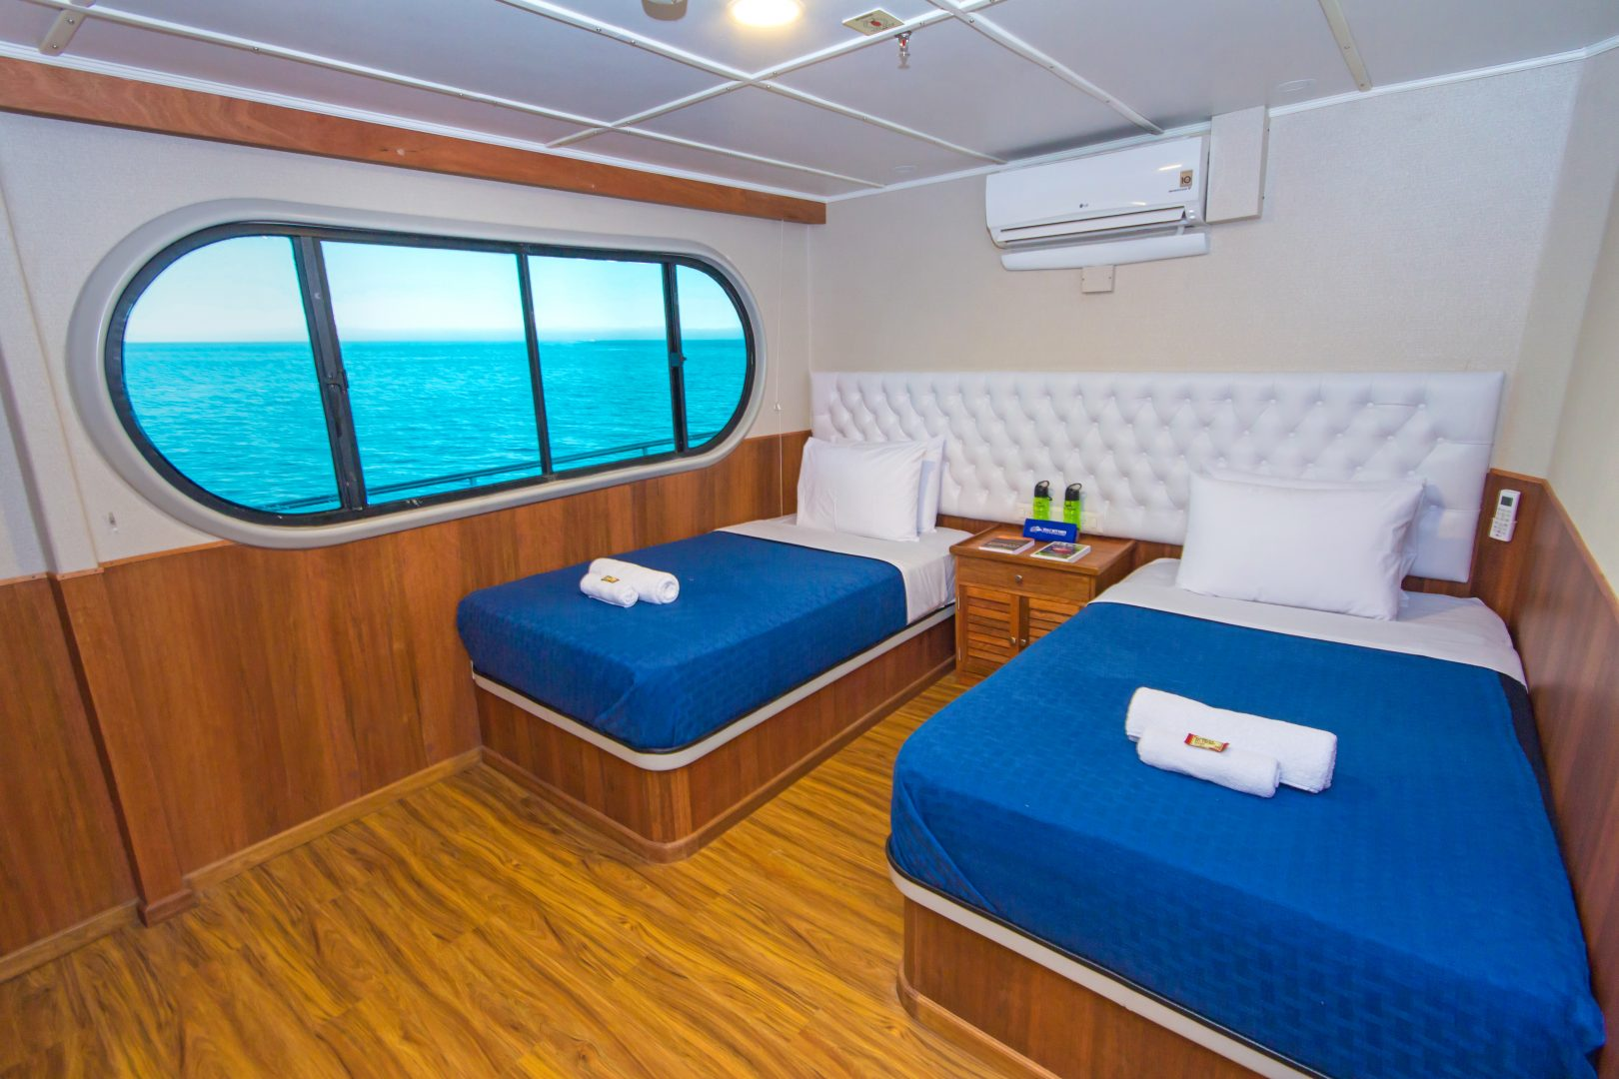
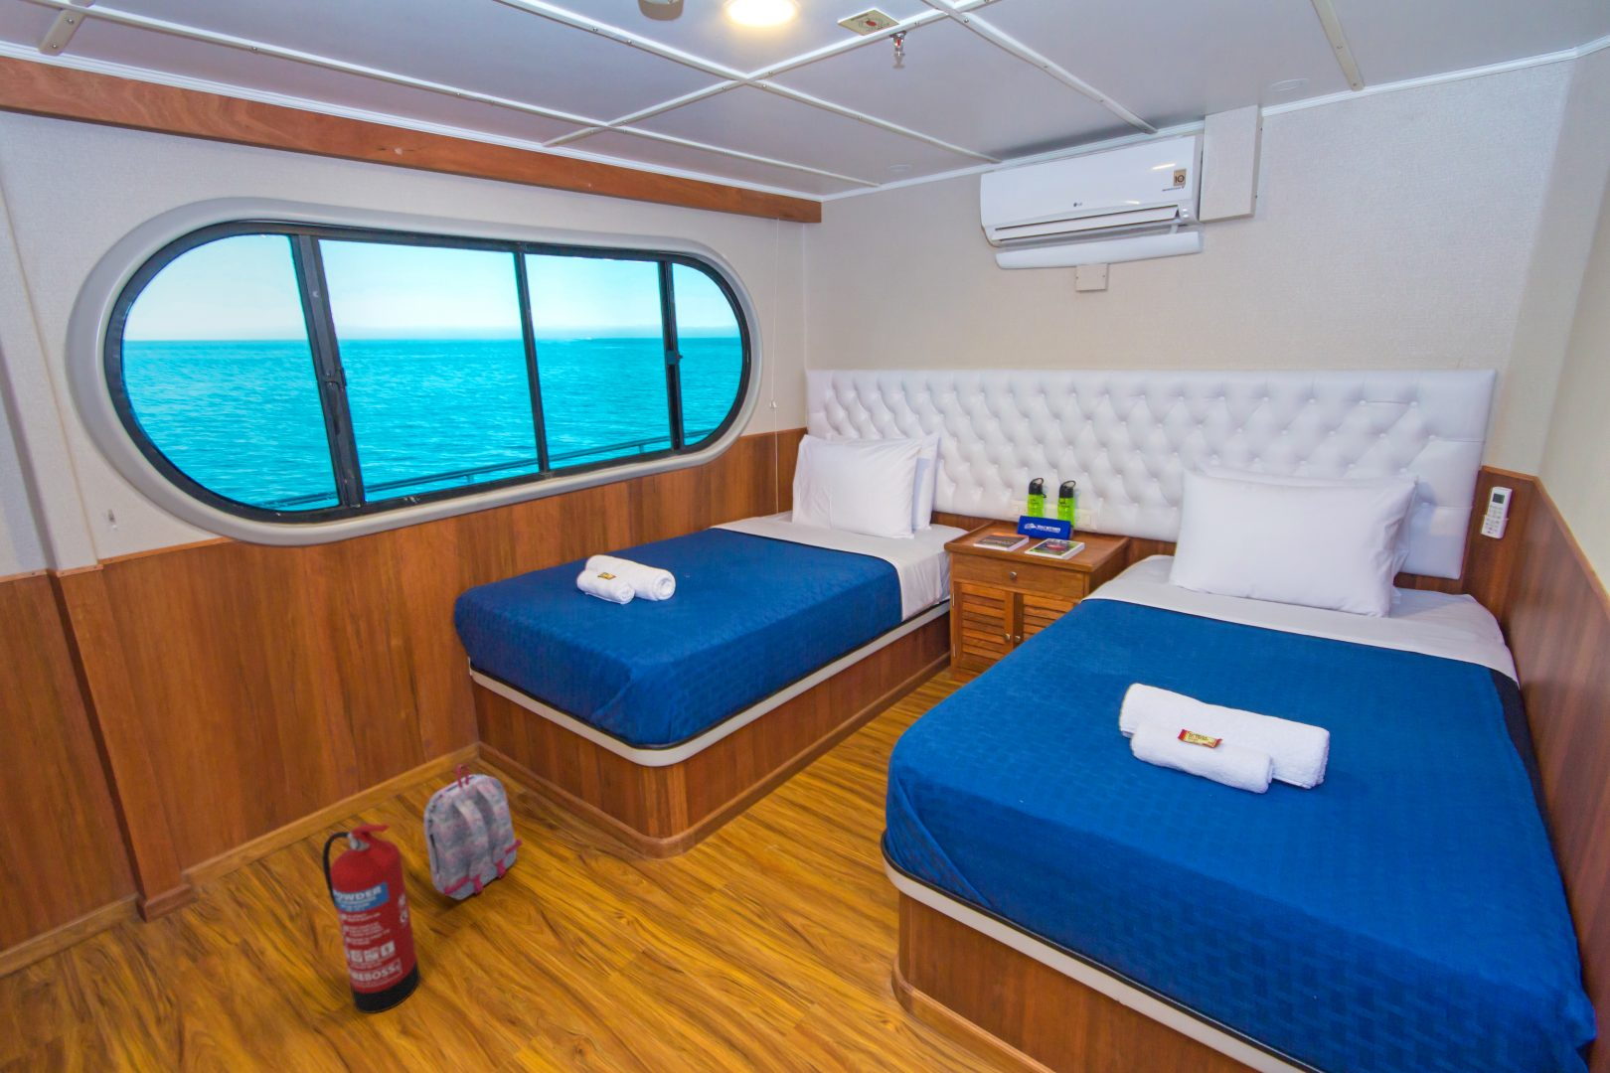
+ fire extinguisher [321,824,422,1014]
+ backpack [423,764,522,901]
